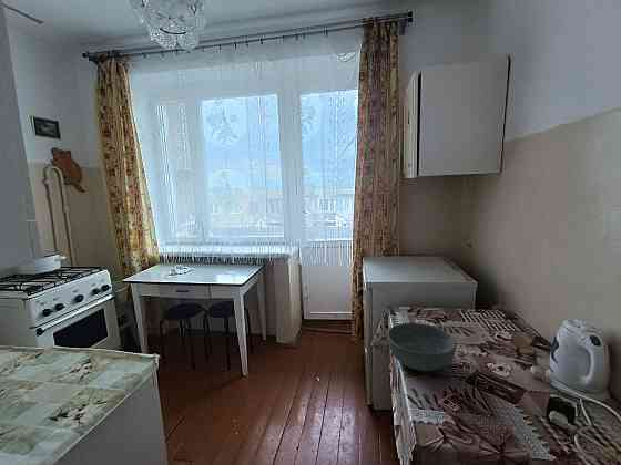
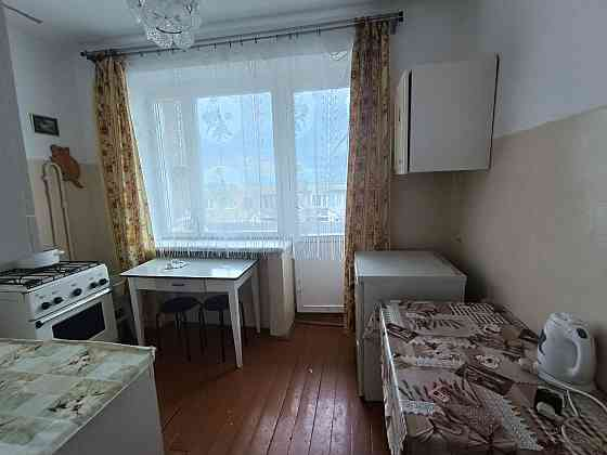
- bowl [386,322,457,372]
